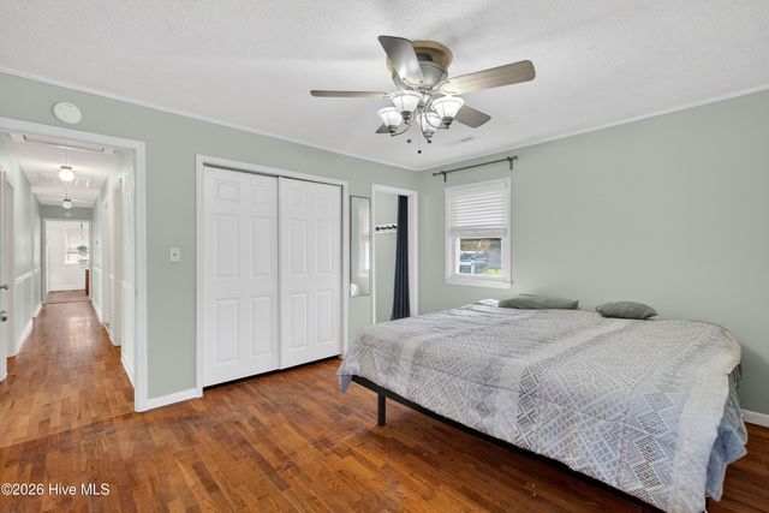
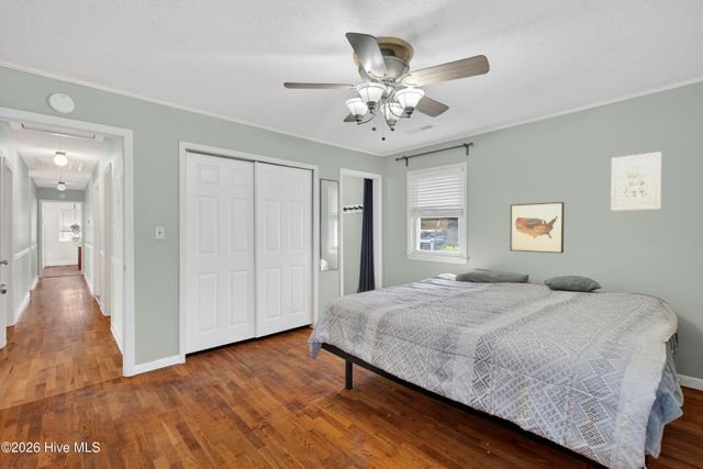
+ wall art [610,150,662,212]
+ wall art [509,201,565,254]
